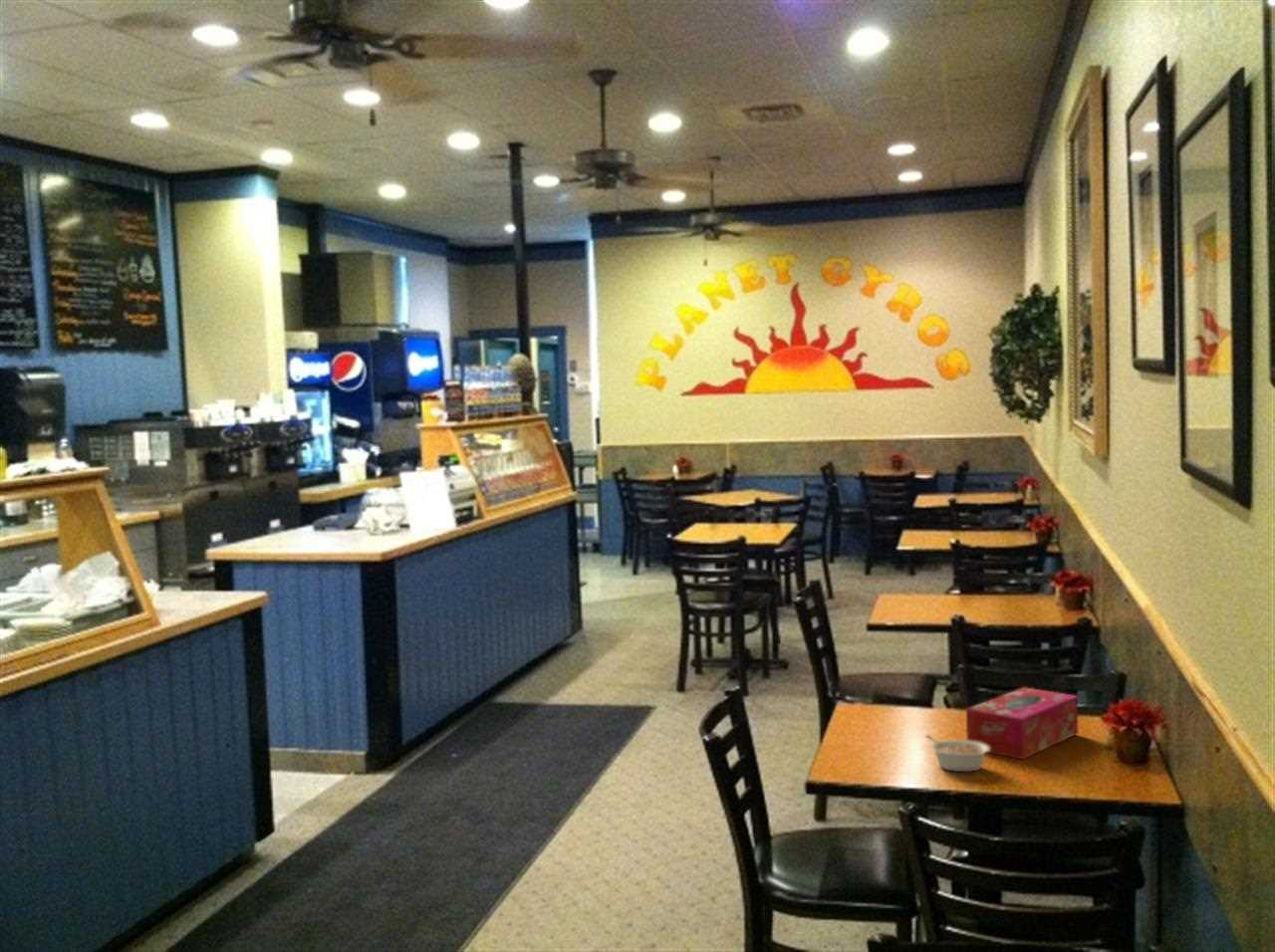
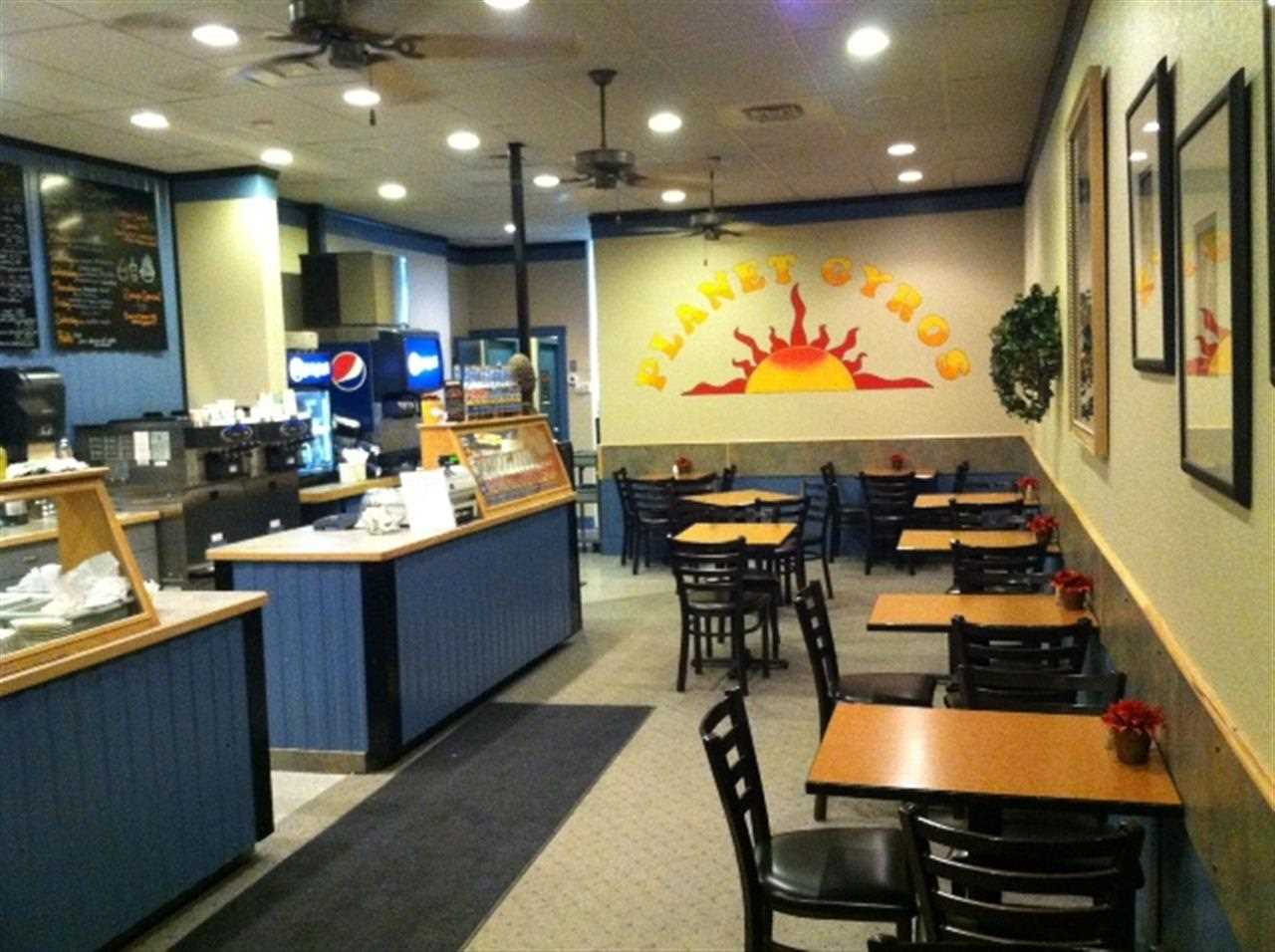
- tissue box [965,686,1080,760]
- legume [924,734,990,773]
